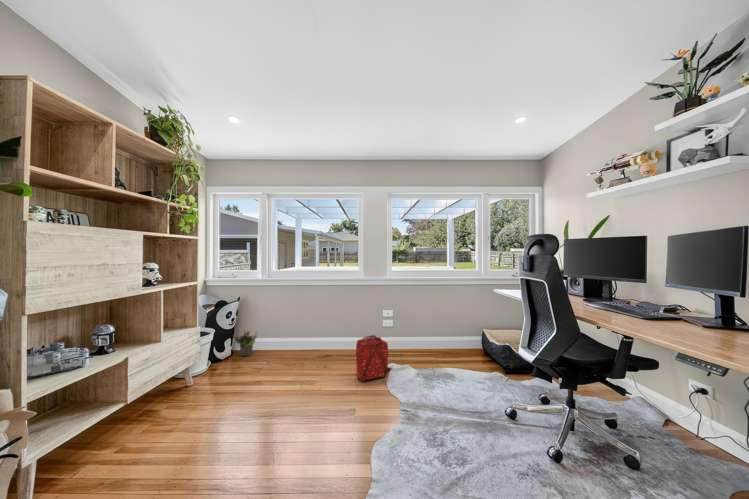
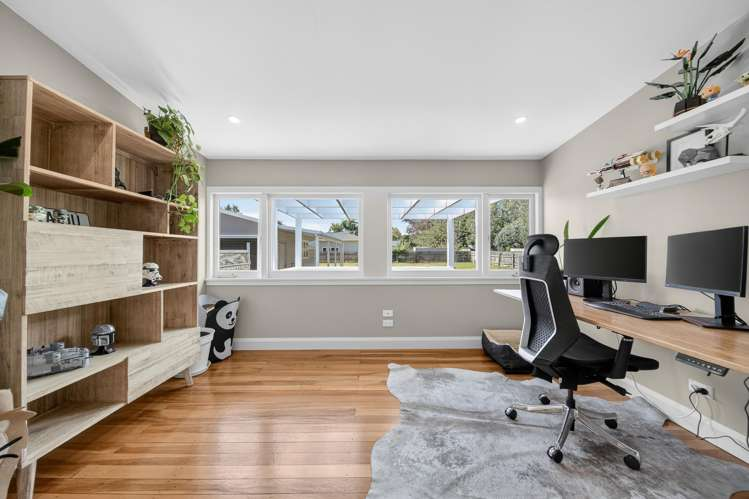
- potted plant [232,330,258,357]
- backpack [355,334,394,382]
